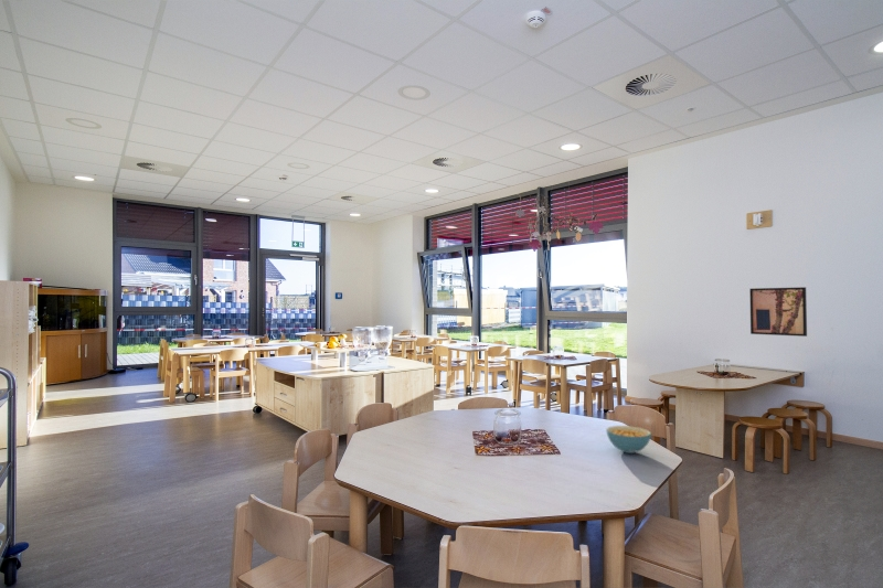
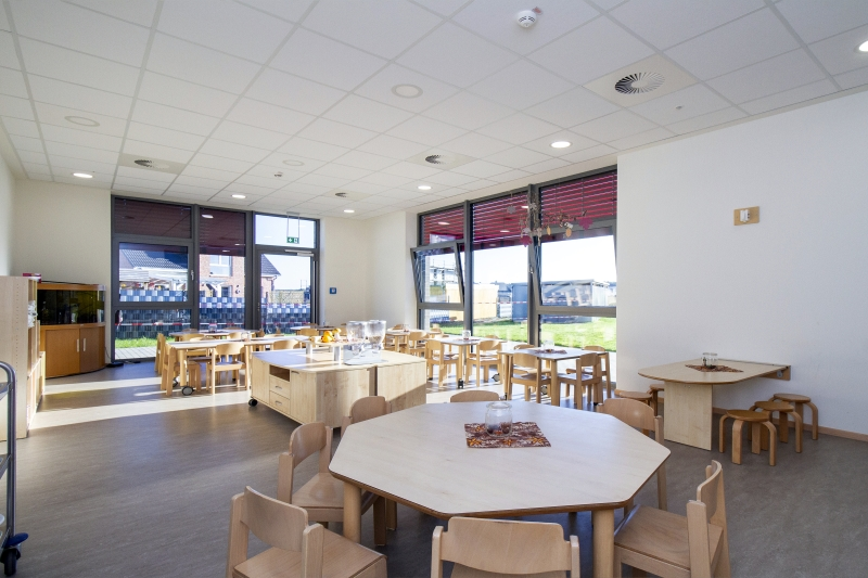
- wall art [748,286,808,338]
- cereal bowl [605,425,652,455]
